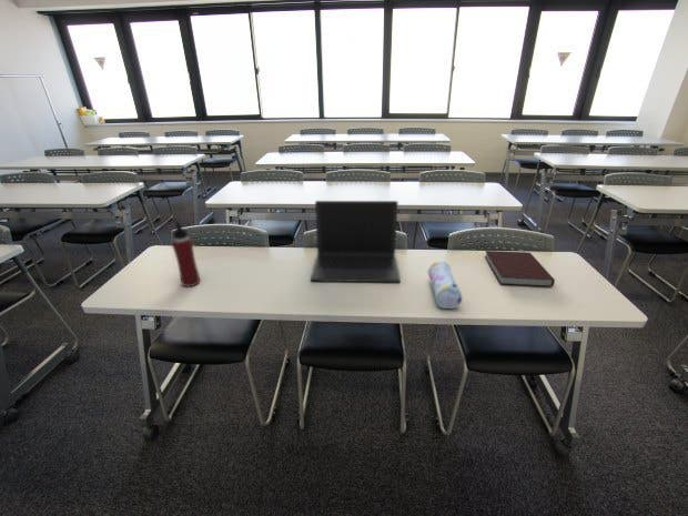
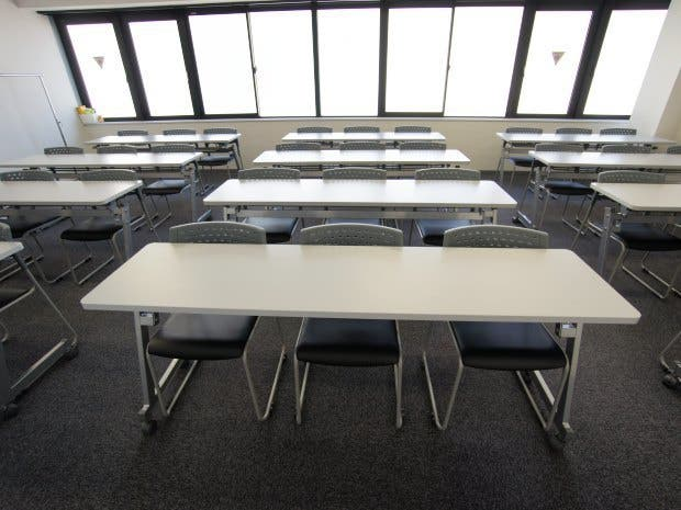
- notebook [484,250,556,287]
- laptop [310,200,402,283]
- pencil case [427,261,463,310]
- water bottle [171,219,201,289]
